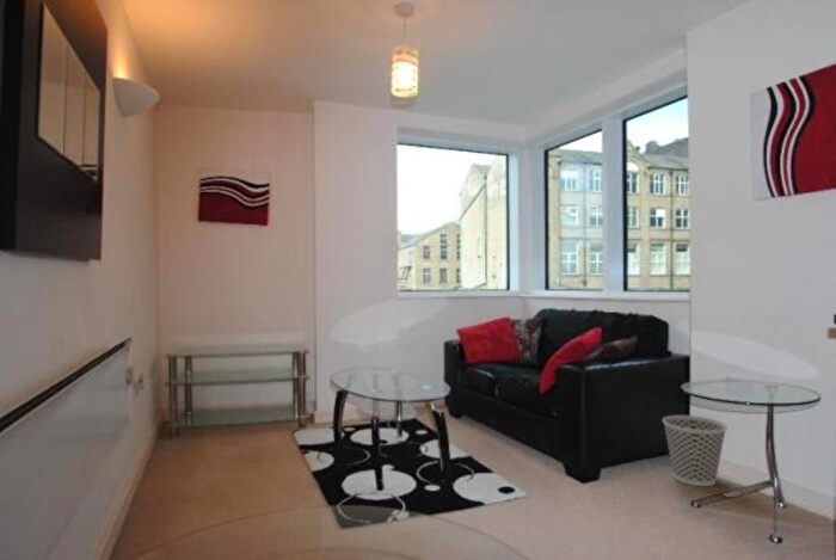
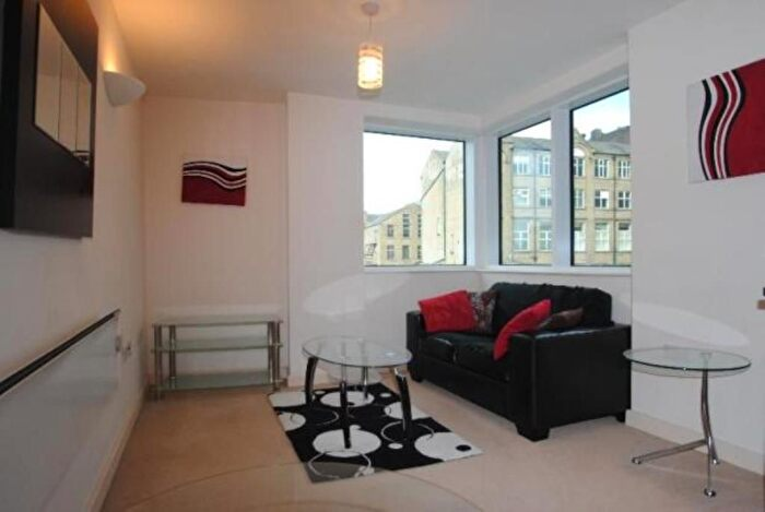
- wastebasket [662,414,729,487]
